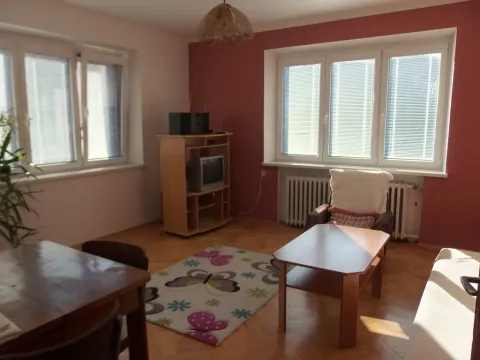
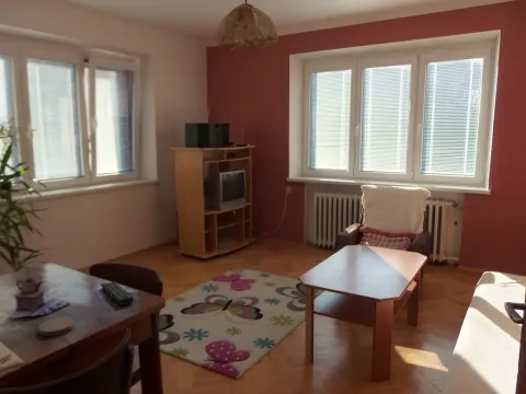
+ remote control [99,280,136,306]
+ teapot [4,276,71,320]
+ coaster [37,316,75,337]
